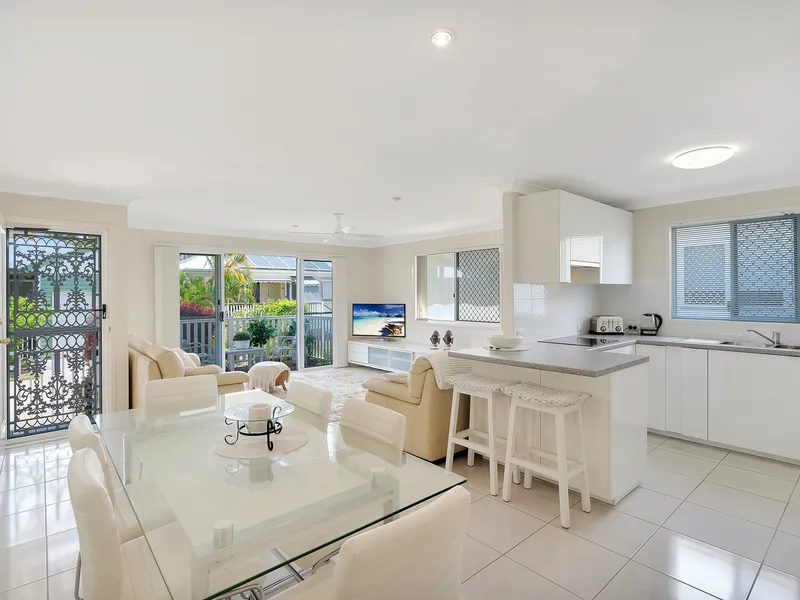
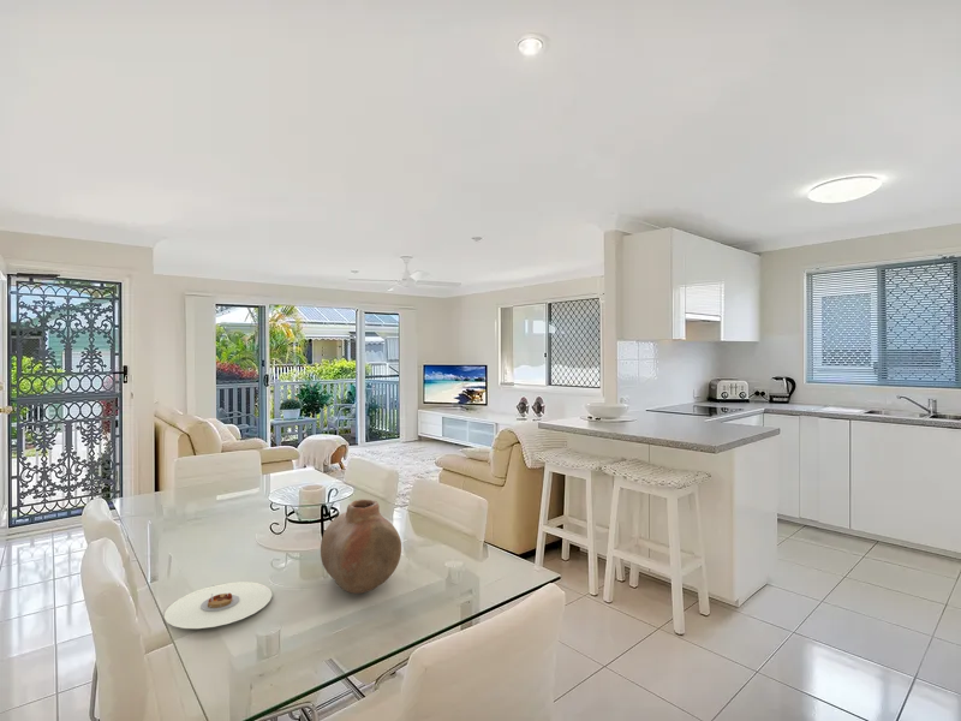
+ plate [163,580,273,630]
+ vase [320,499,402,595]
